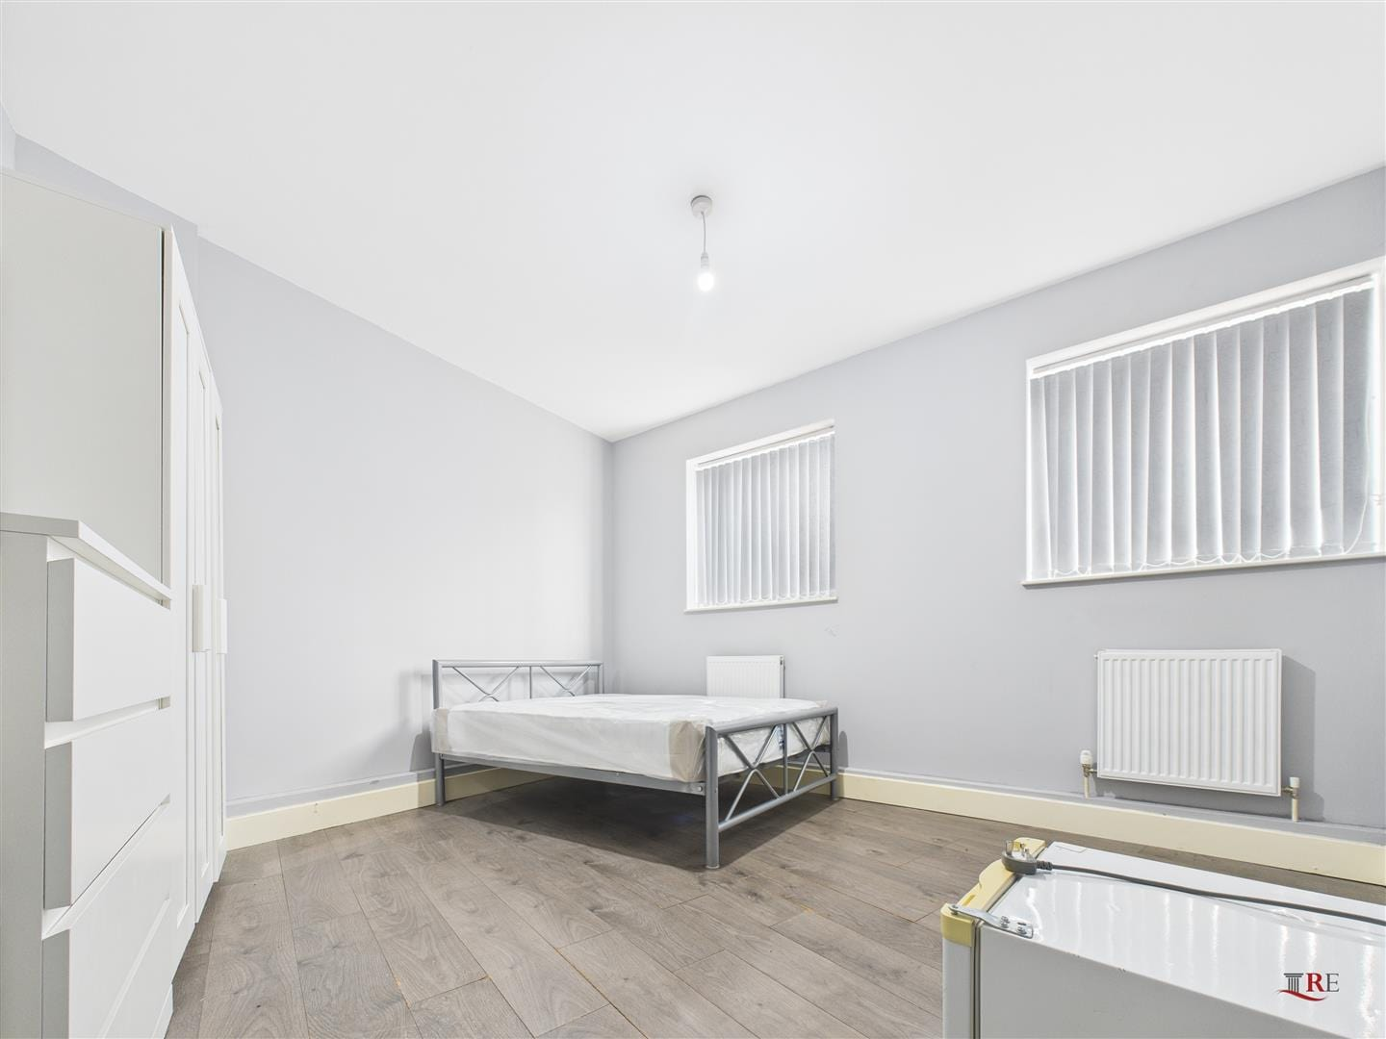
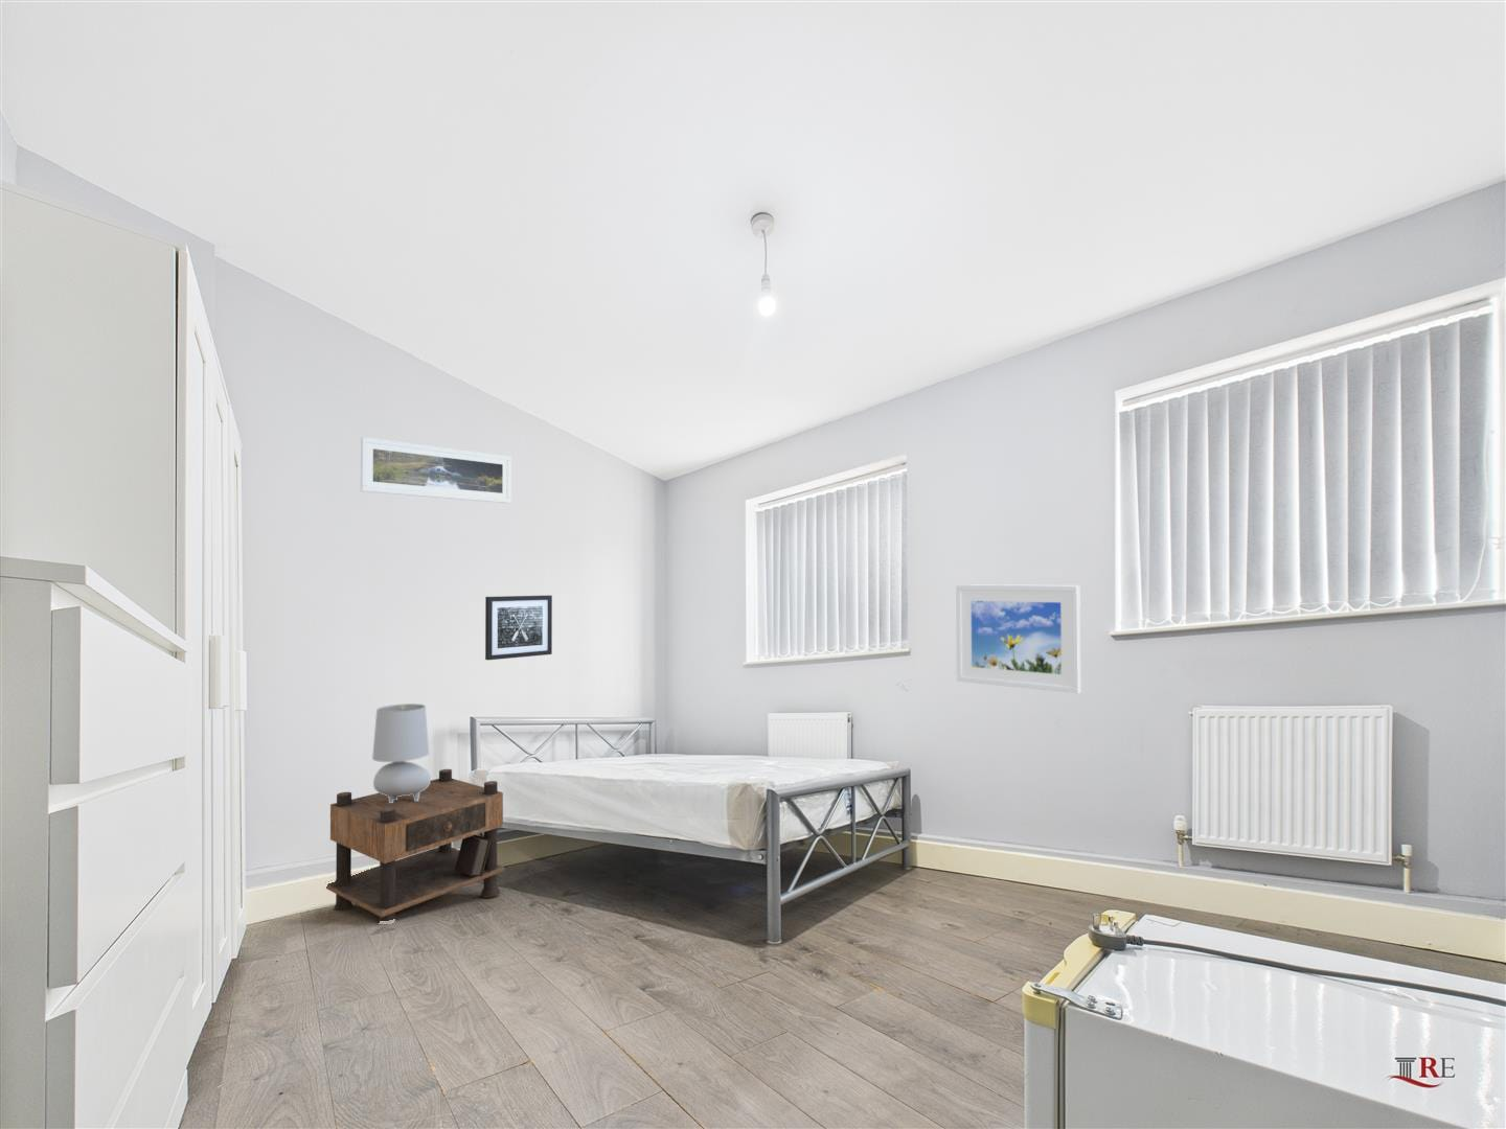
+ nightstand [325,768,505,921]
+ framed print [359,436,512,504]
+ table lamp [371,702,432,803]
+ wall art [484,595,554,661]
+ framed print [955,583,1081,694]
